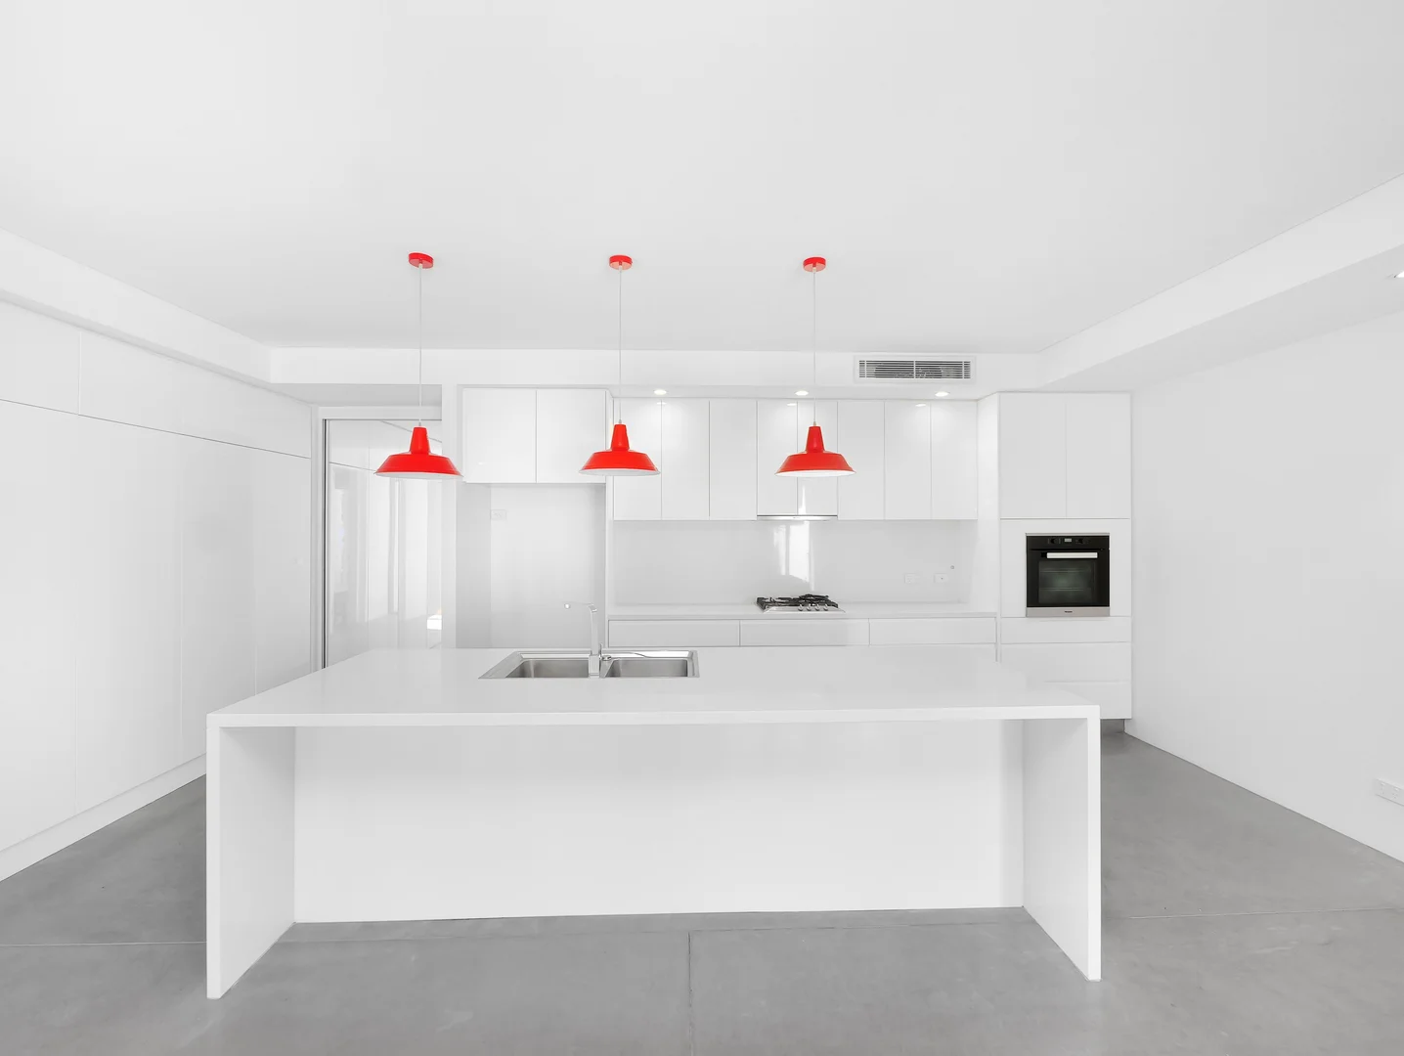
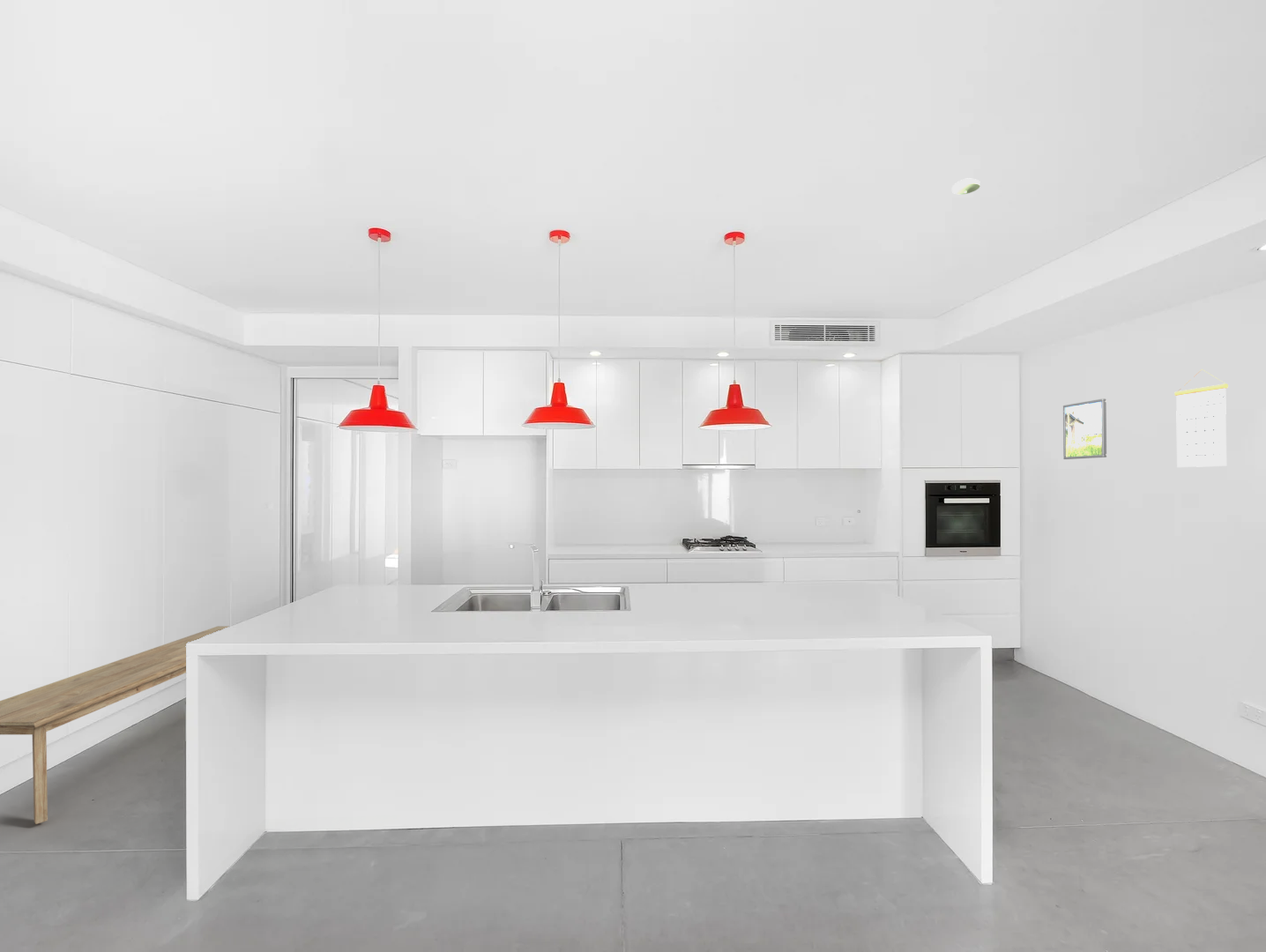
+ calendar [1173,368,1229,468]
+ smoke detector [951,178,981,195]
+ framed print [1062,398,1107,460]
+ bench [0,625,230,825]
